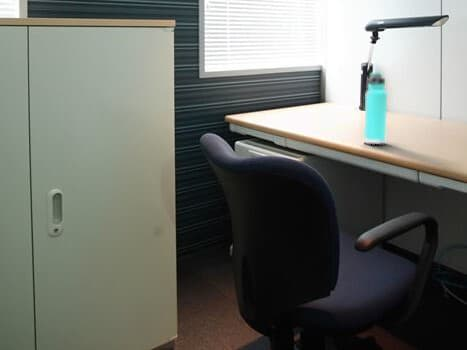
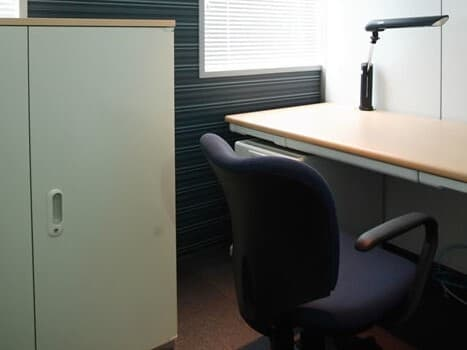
- thermos bottle [363,71,388,144]
